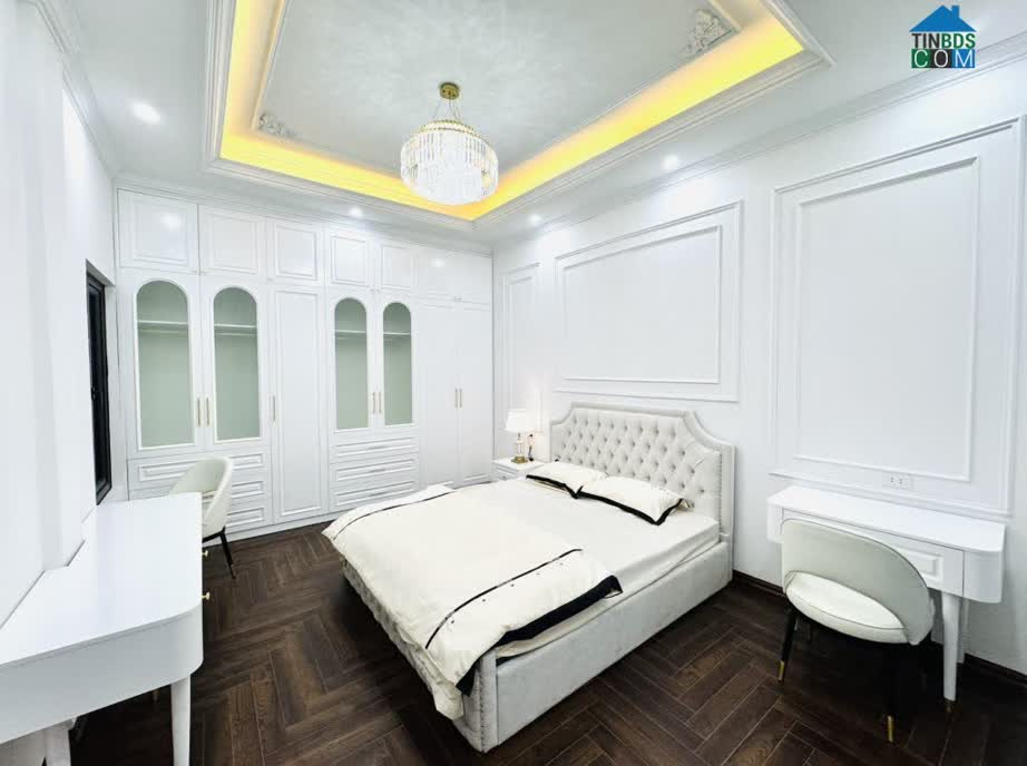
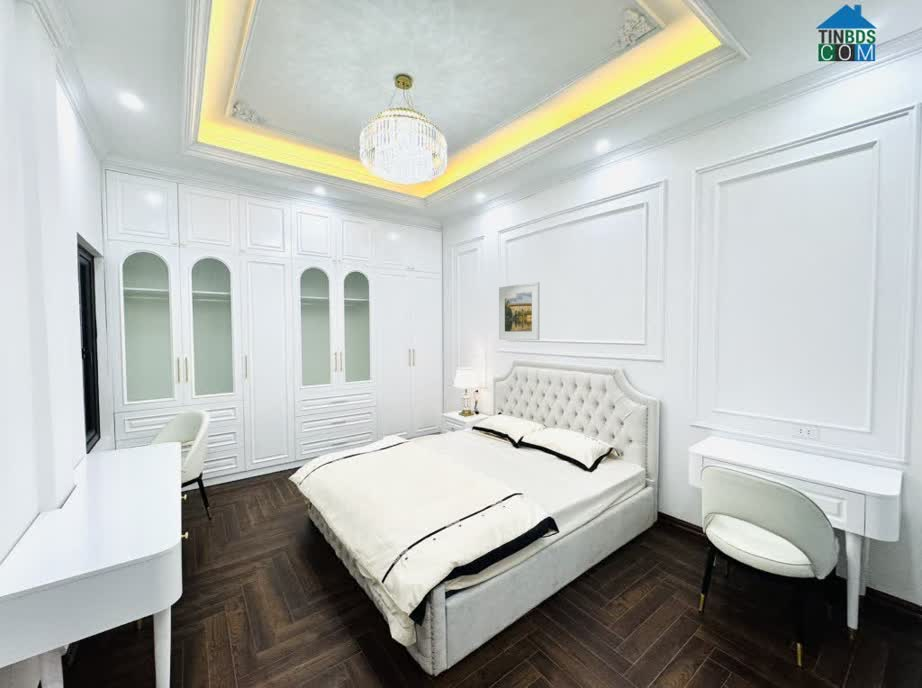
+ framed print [498,281,541,341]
